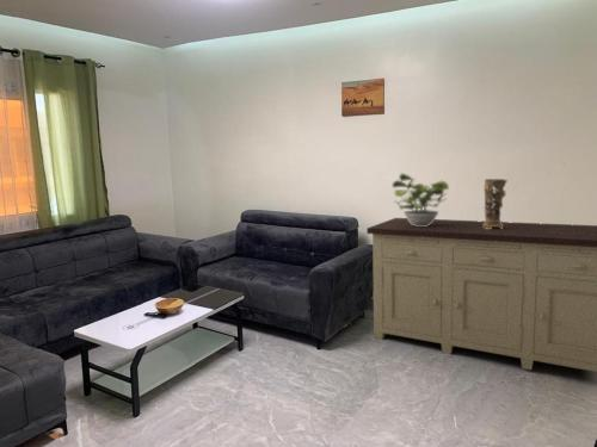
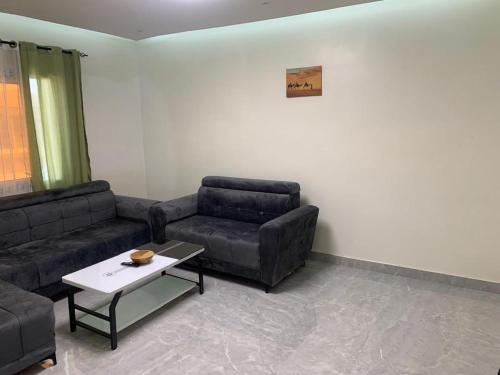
- decorative vase [482,178,509,229]
- sideboard [365,217,597,373]
- potted plant [392,173,450,226]
